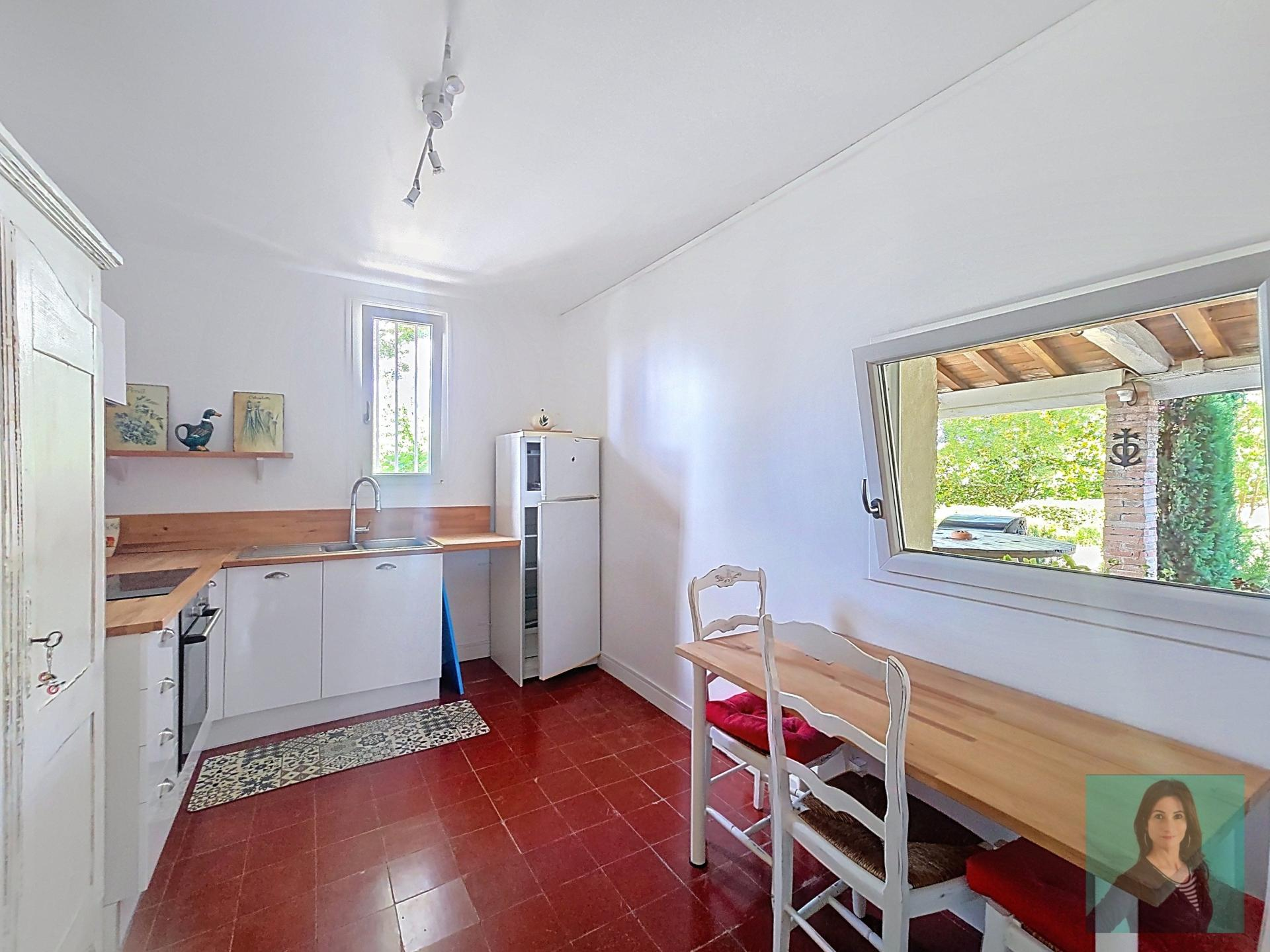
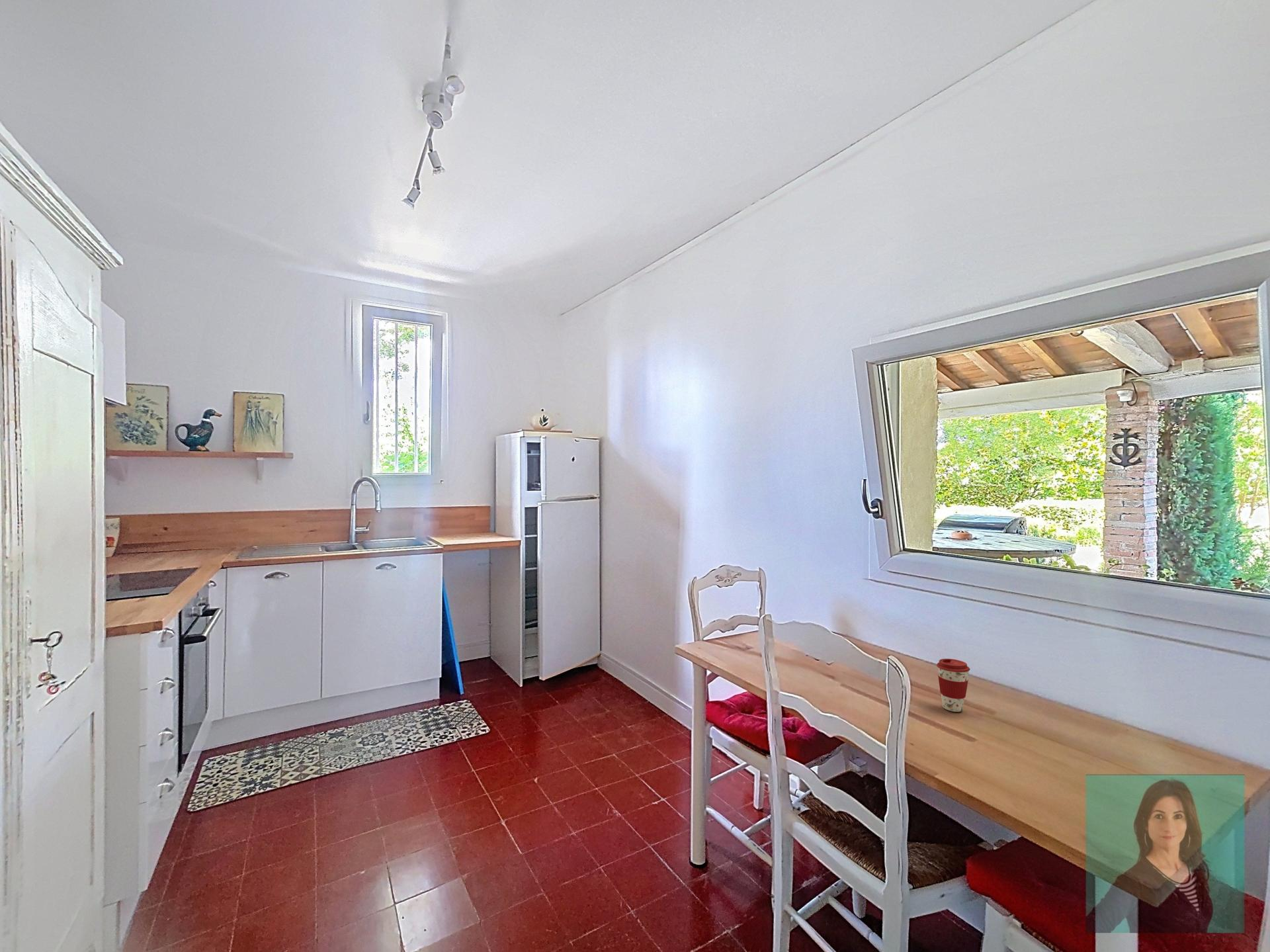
+ coffee cup [936,658,970,713]
